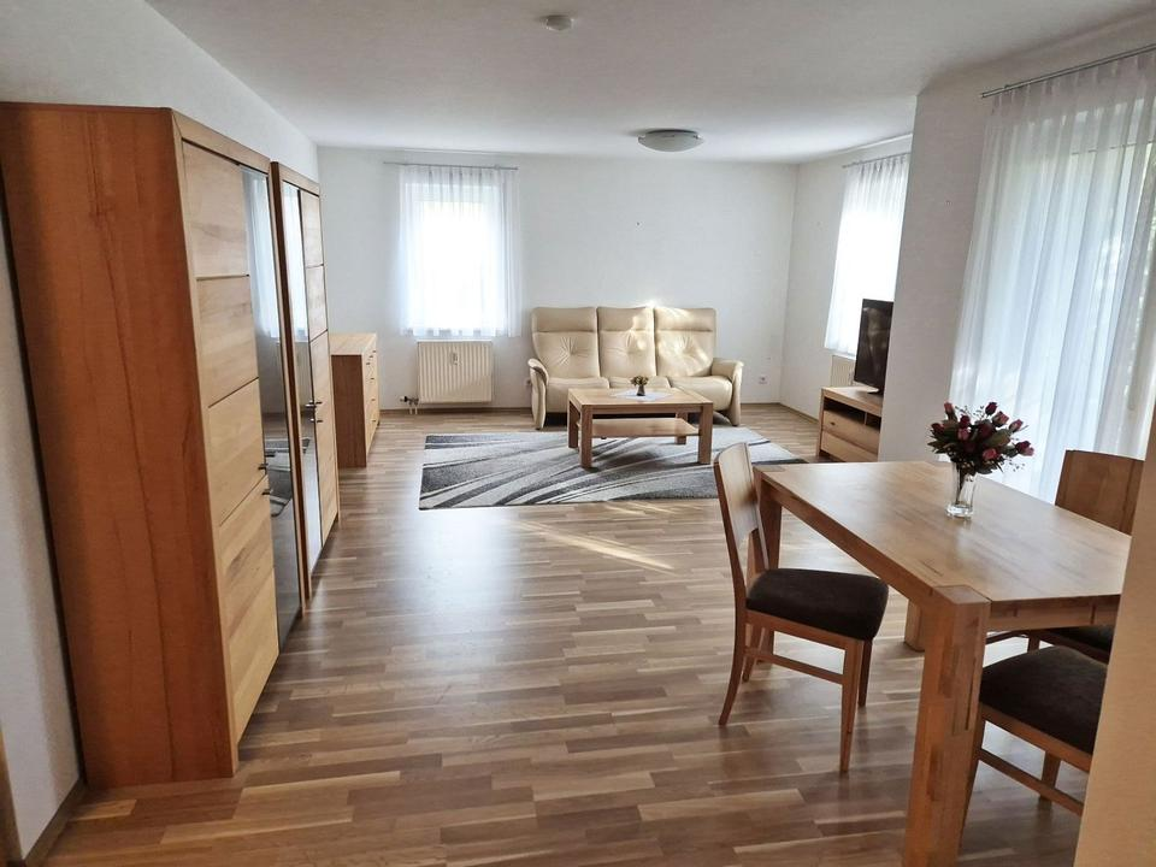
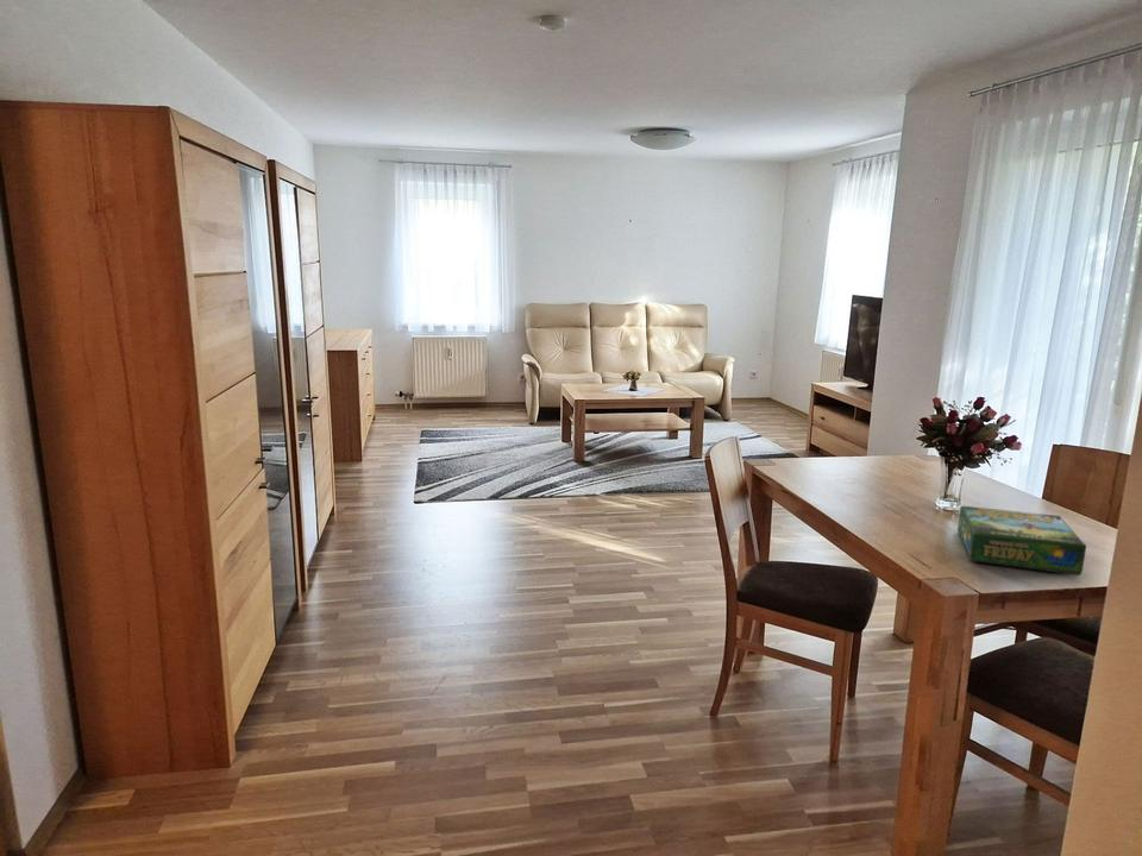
+ board game [956,505,1087,577]
